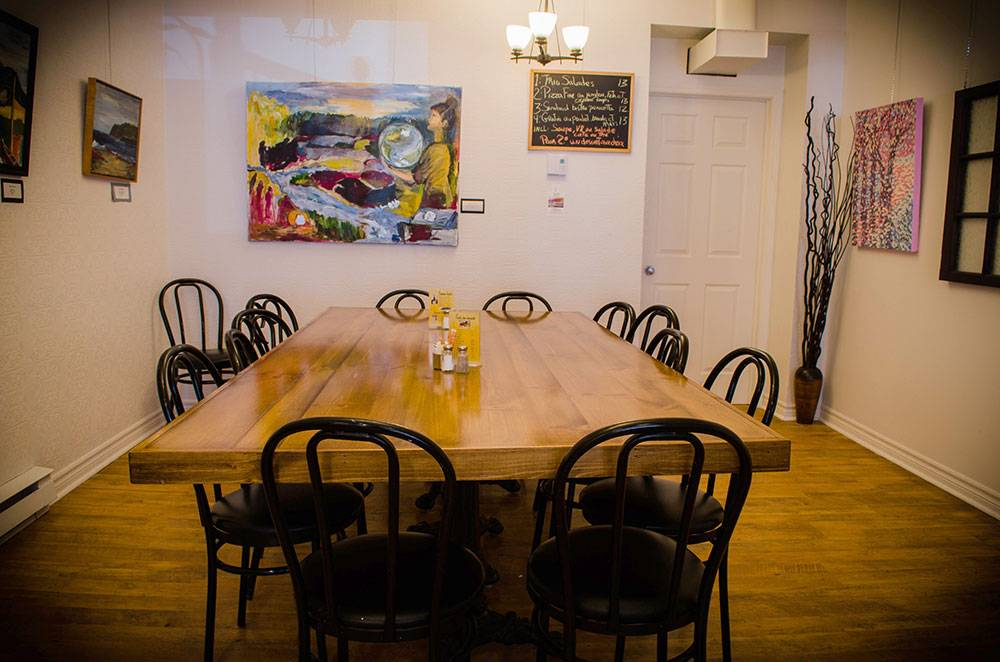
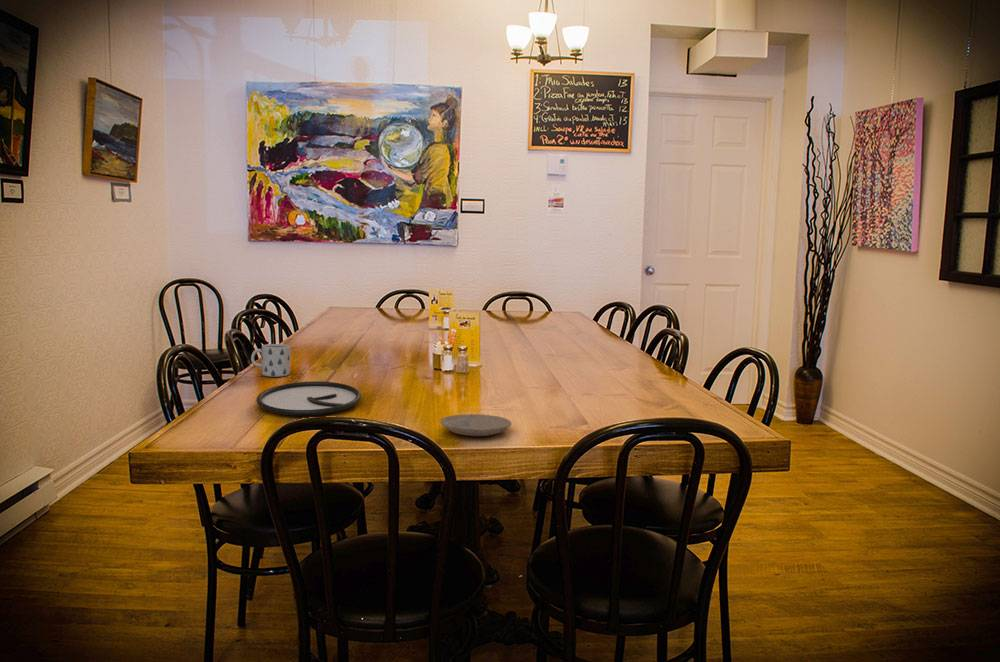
+ plate [439,413,513,437]
+ plate [255,380,362,416]
+ mug [250,343,291,378]
